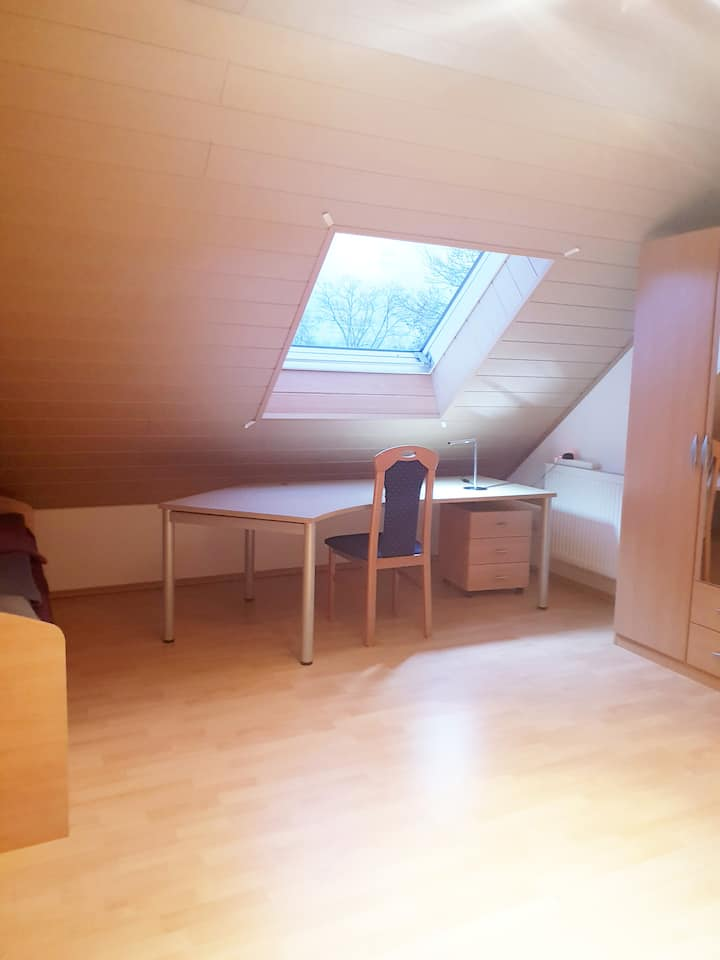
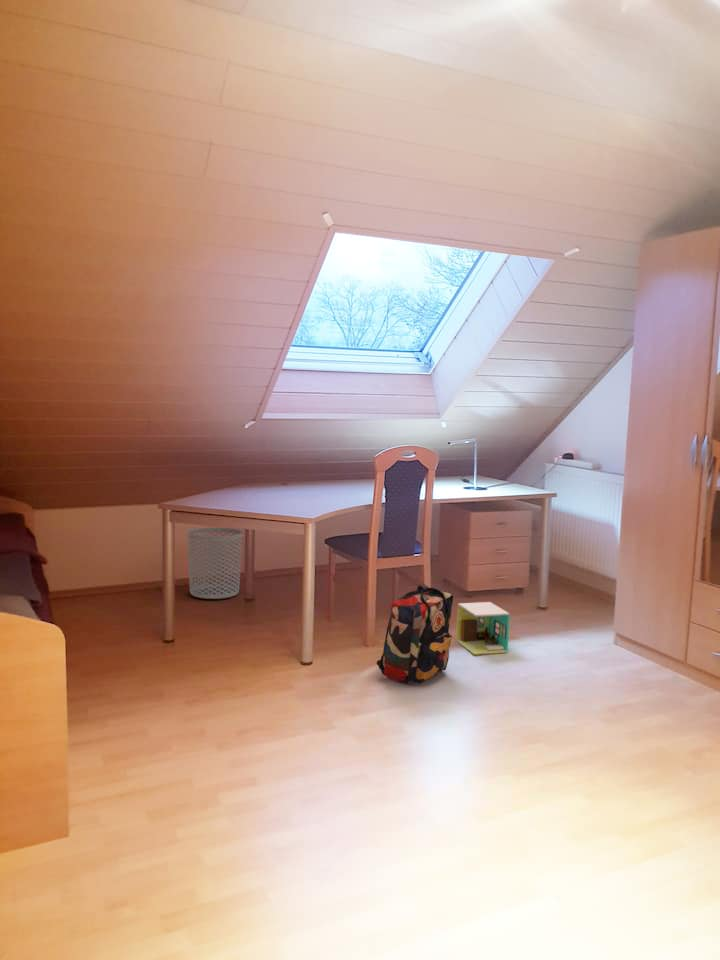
+ waste bin [187,527,243,600]
+ toy house [456,601,511,656]
+ backpack [376,582,454,685]
